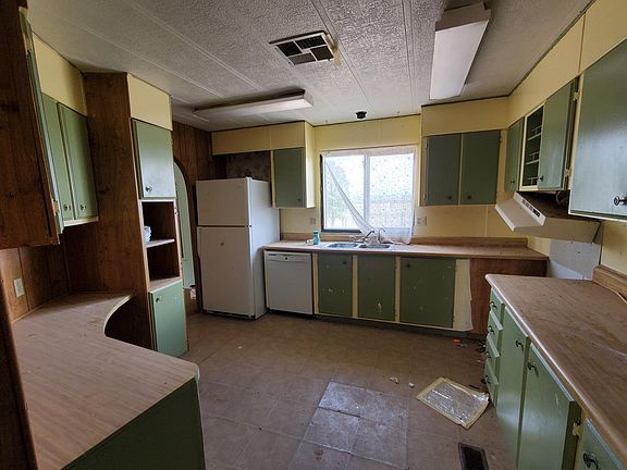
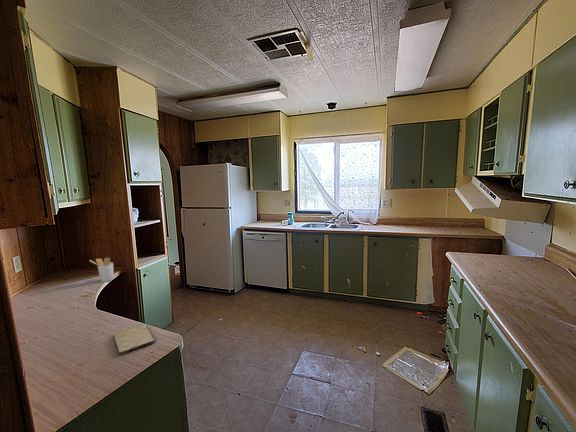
+ cutting board [113,323,155,356]
+ utensil holder [89,257,115,283]
